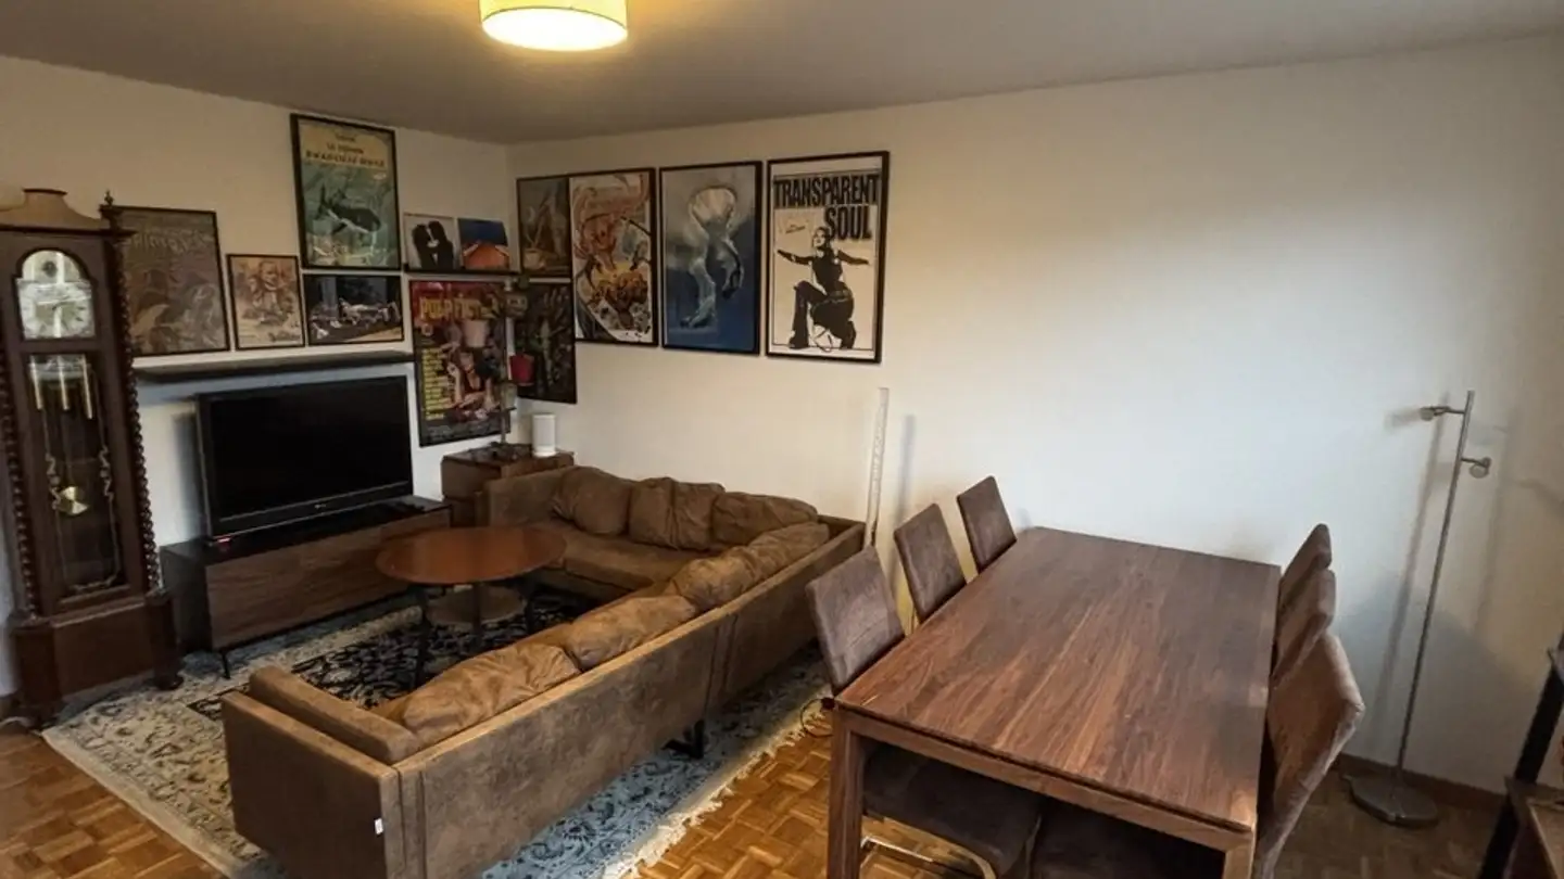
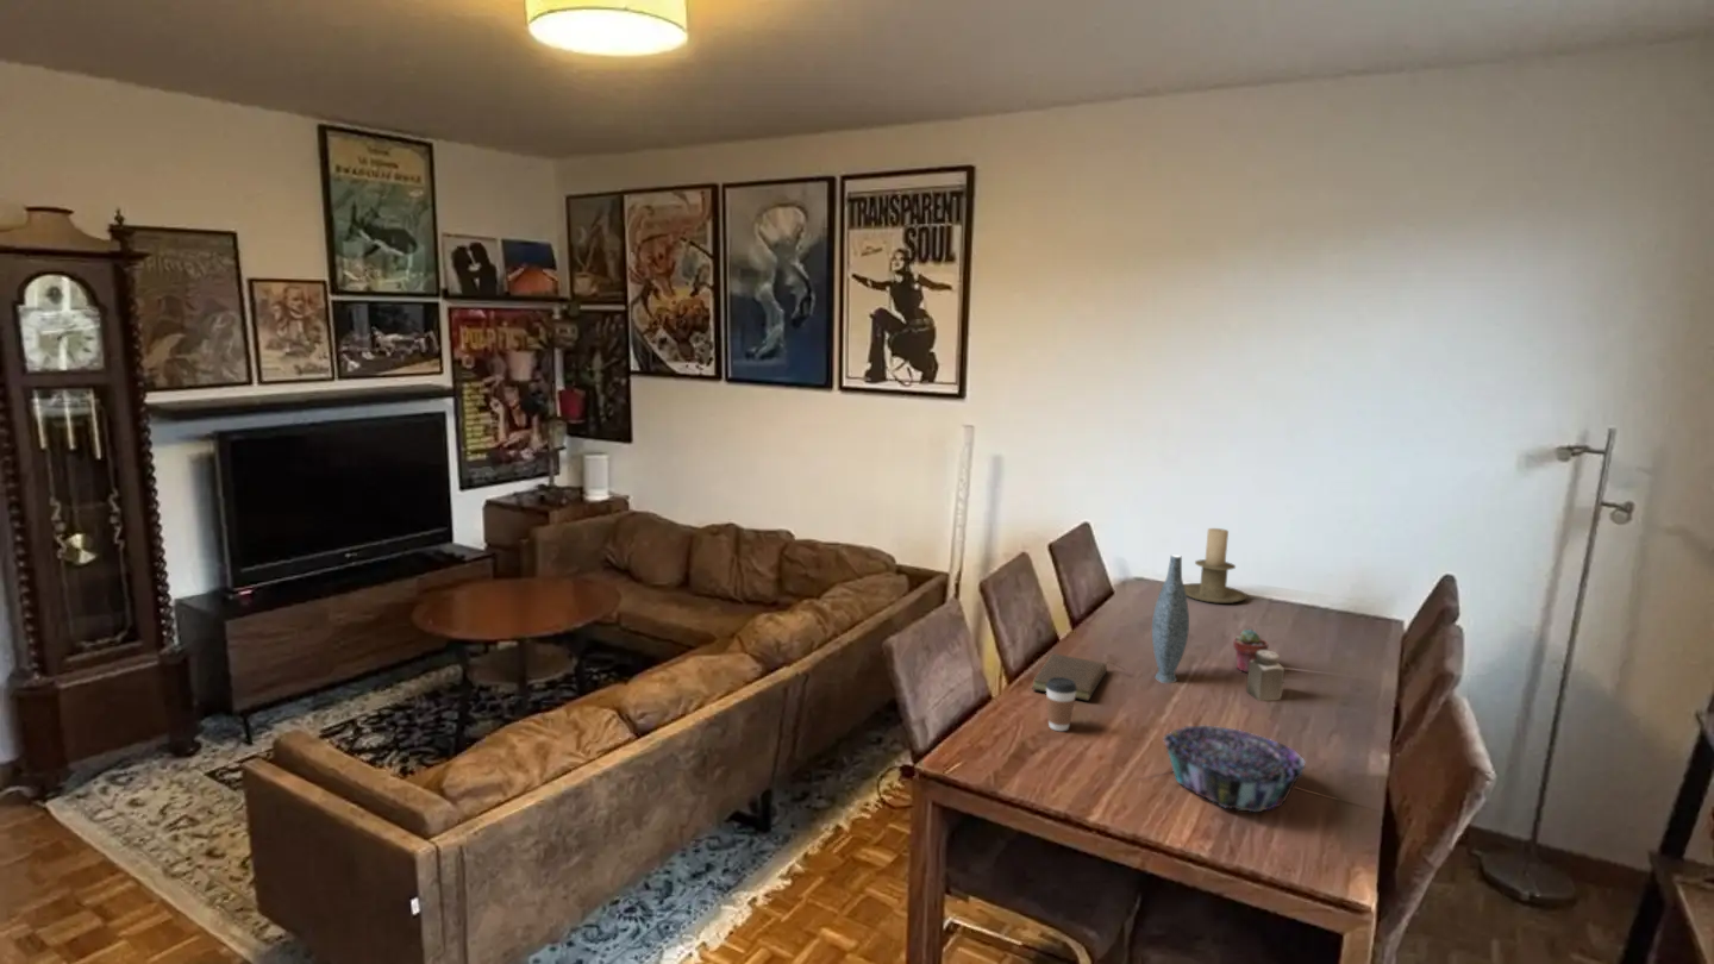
+ candle holder [1183,527,1249,605]
+ potted succulent [1232,628,1269,674]
+ book [1031,652,1126,702]
+ decorative bowl [1162,725,1306,814]
+ coffee cup [1045,677,1077,732]
+ vase [1151,553,1190,684]
+ salt shaker [1245,650,1286,702]
